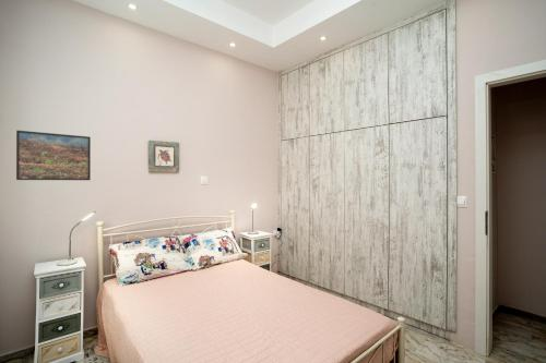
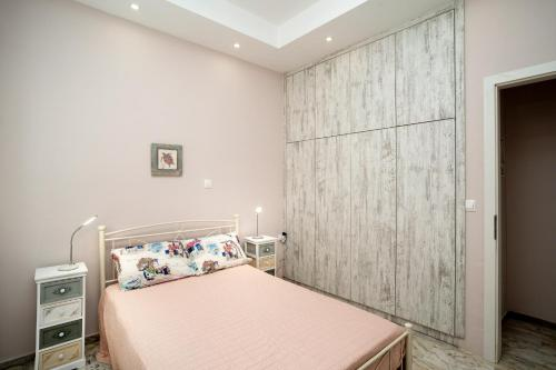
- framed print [15,130,92,181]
